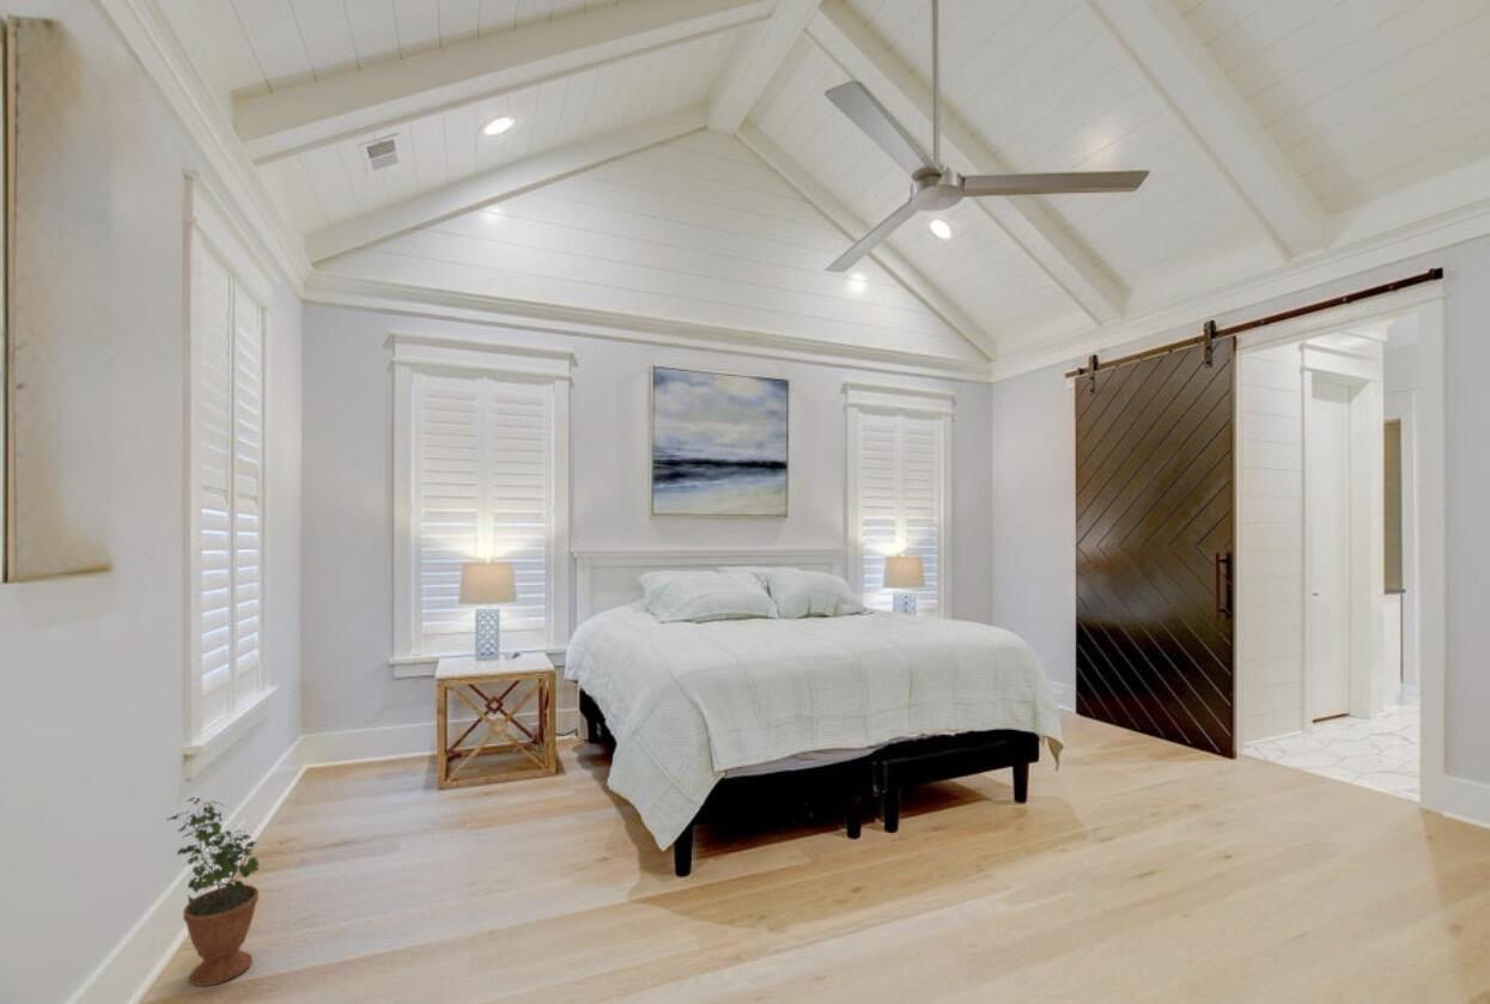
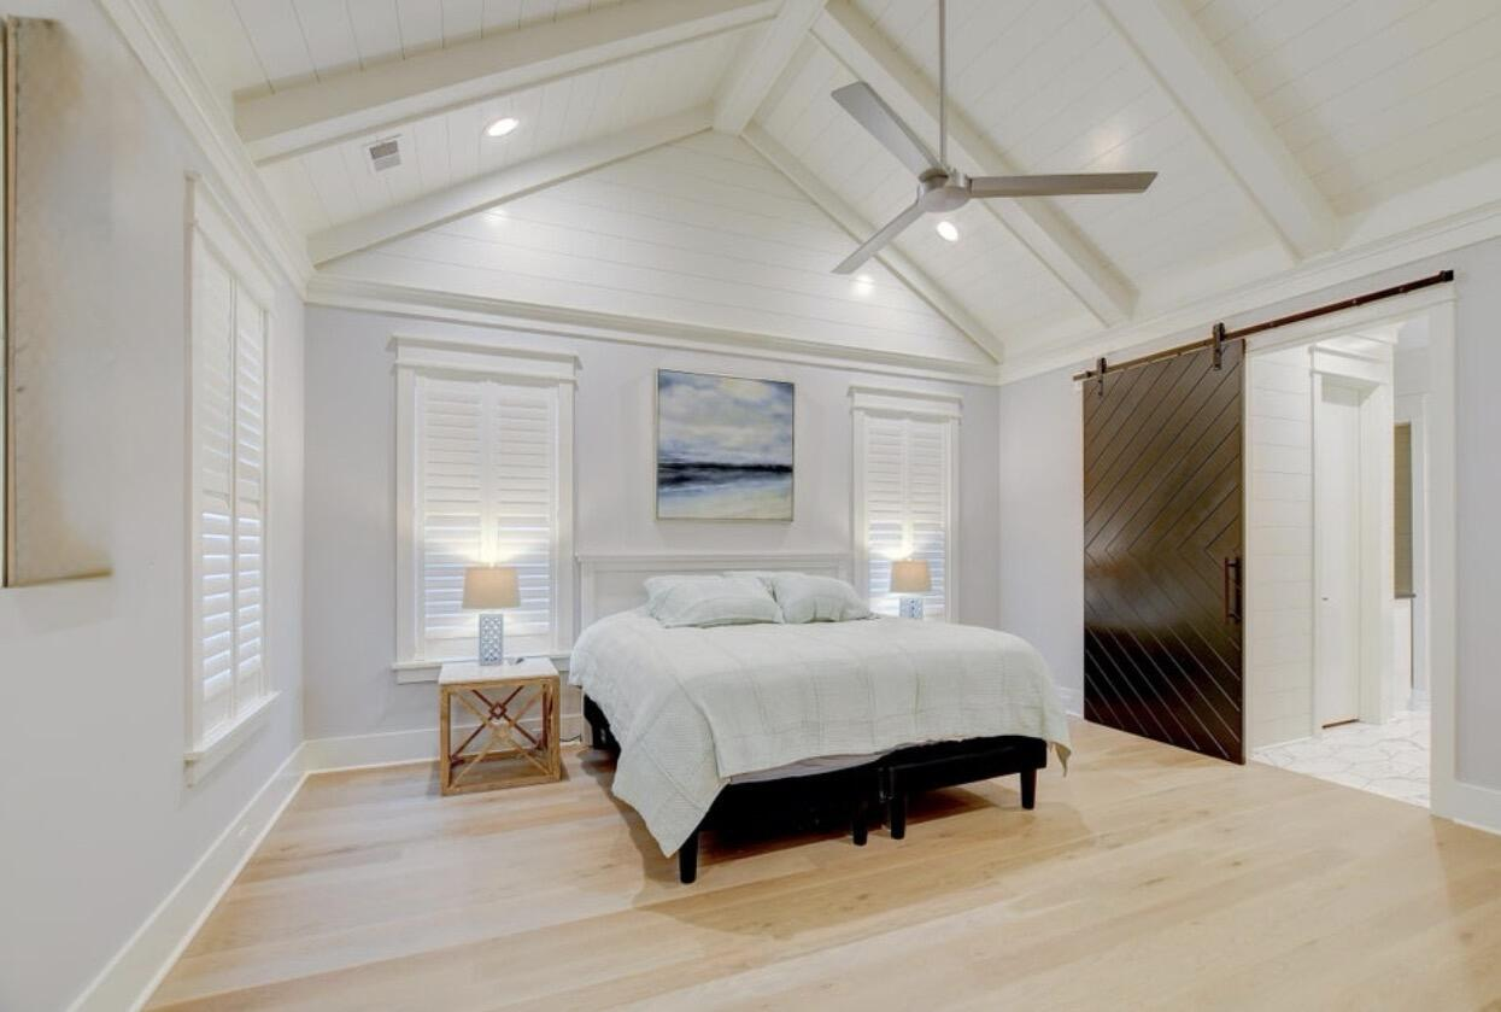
- potted plant [165,796,260,987]
